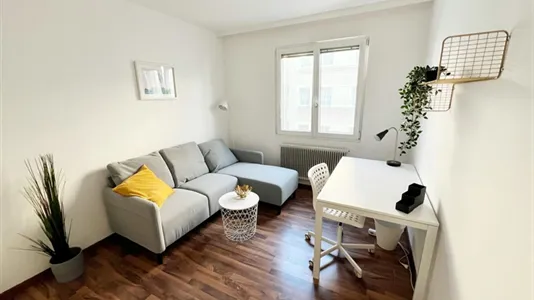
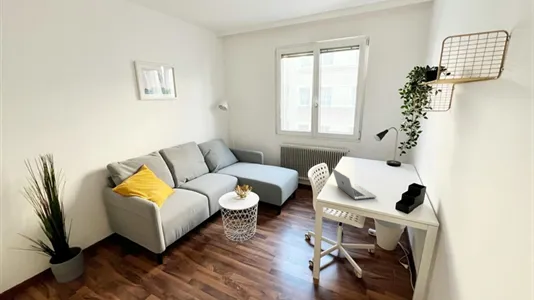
+ laptop [331,167,377,200]
